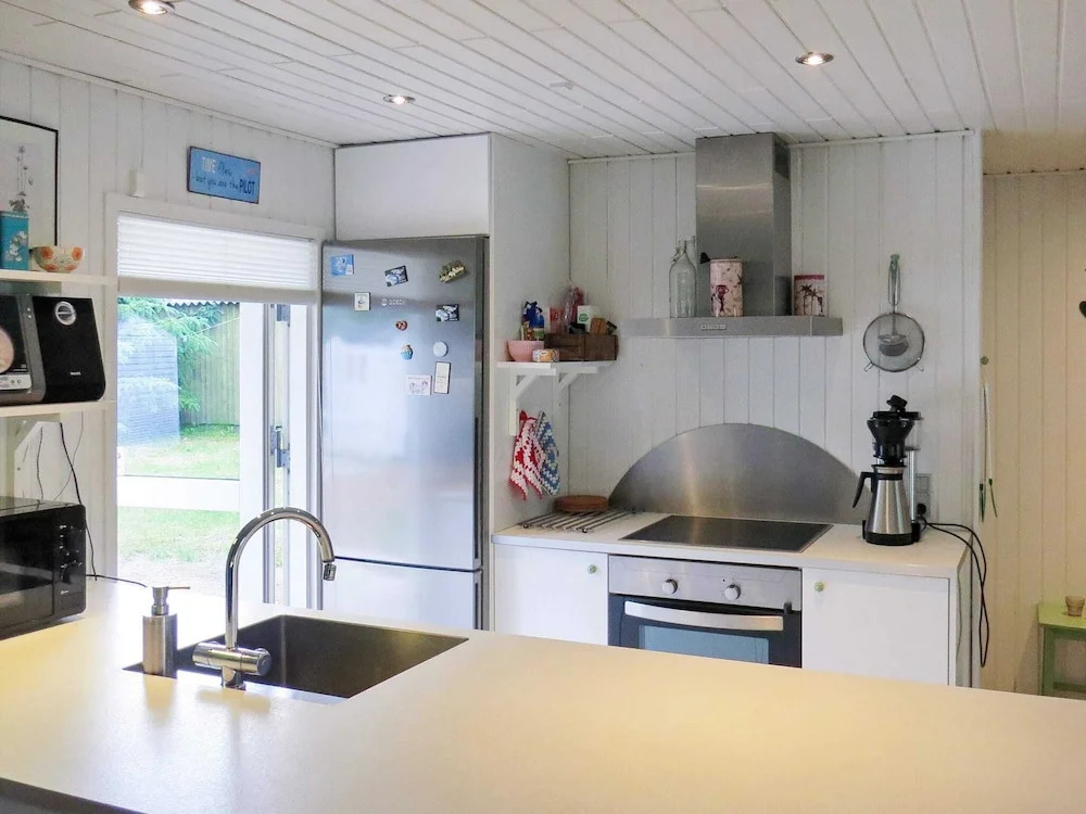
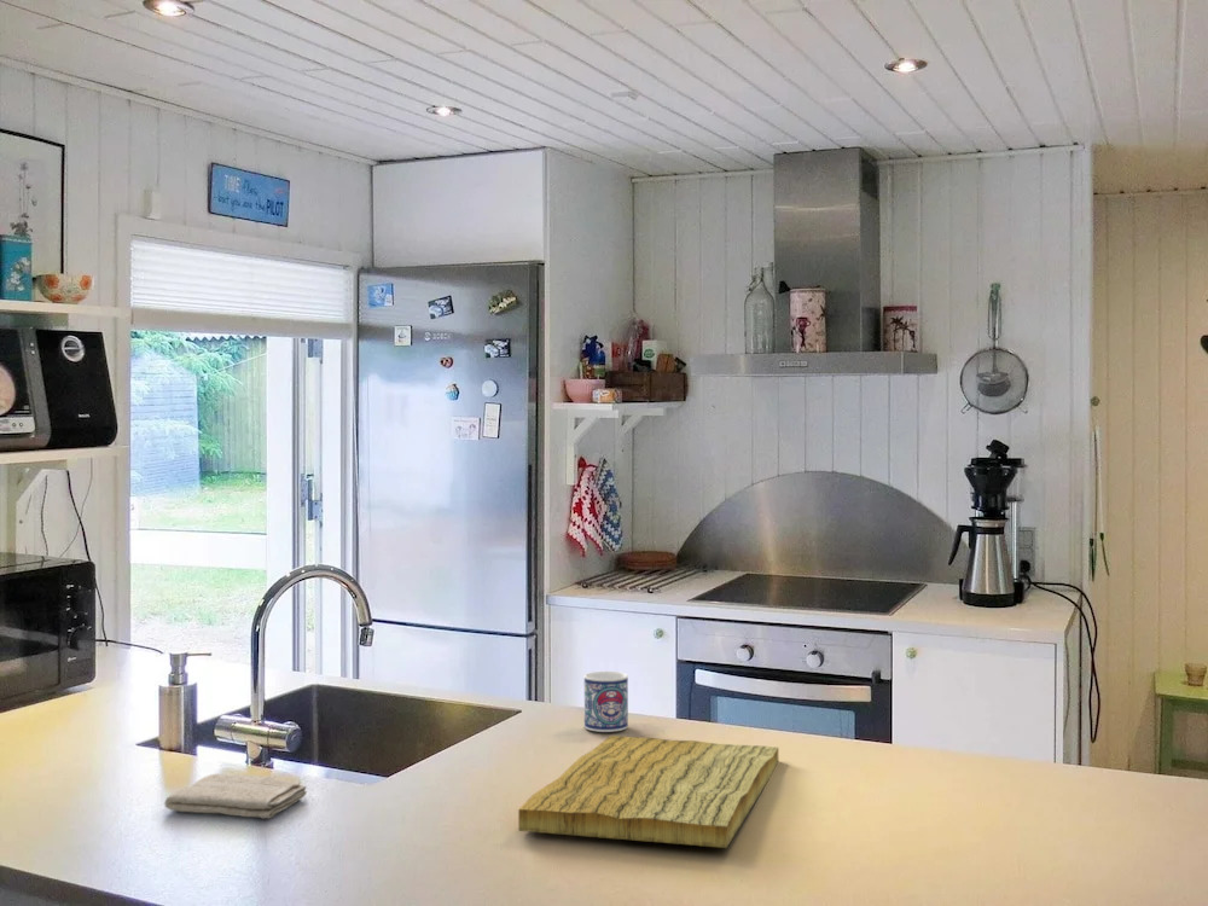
+ cutting board [517,734,779,849]
+ mug [583,670,629,733]
+ washcloth [164,772,308,820]
